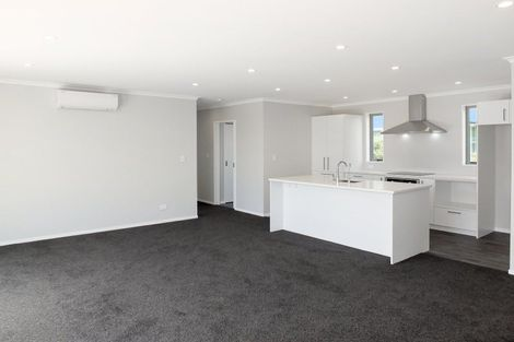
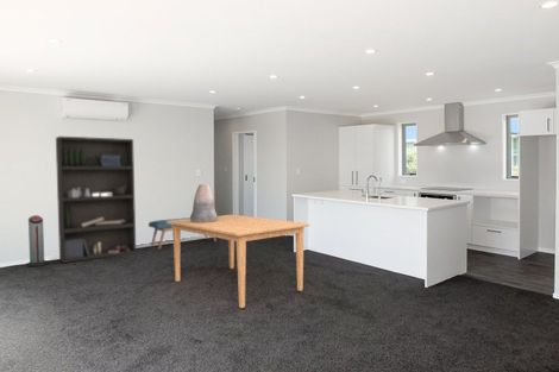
+ bookshelf [55,135,137,264]
+ air purifier [26,214,49,267]
+ dining table [167,214,310,309]
+ decorative urn [189,183,219,222]
+ bench [147,216,218,250]
